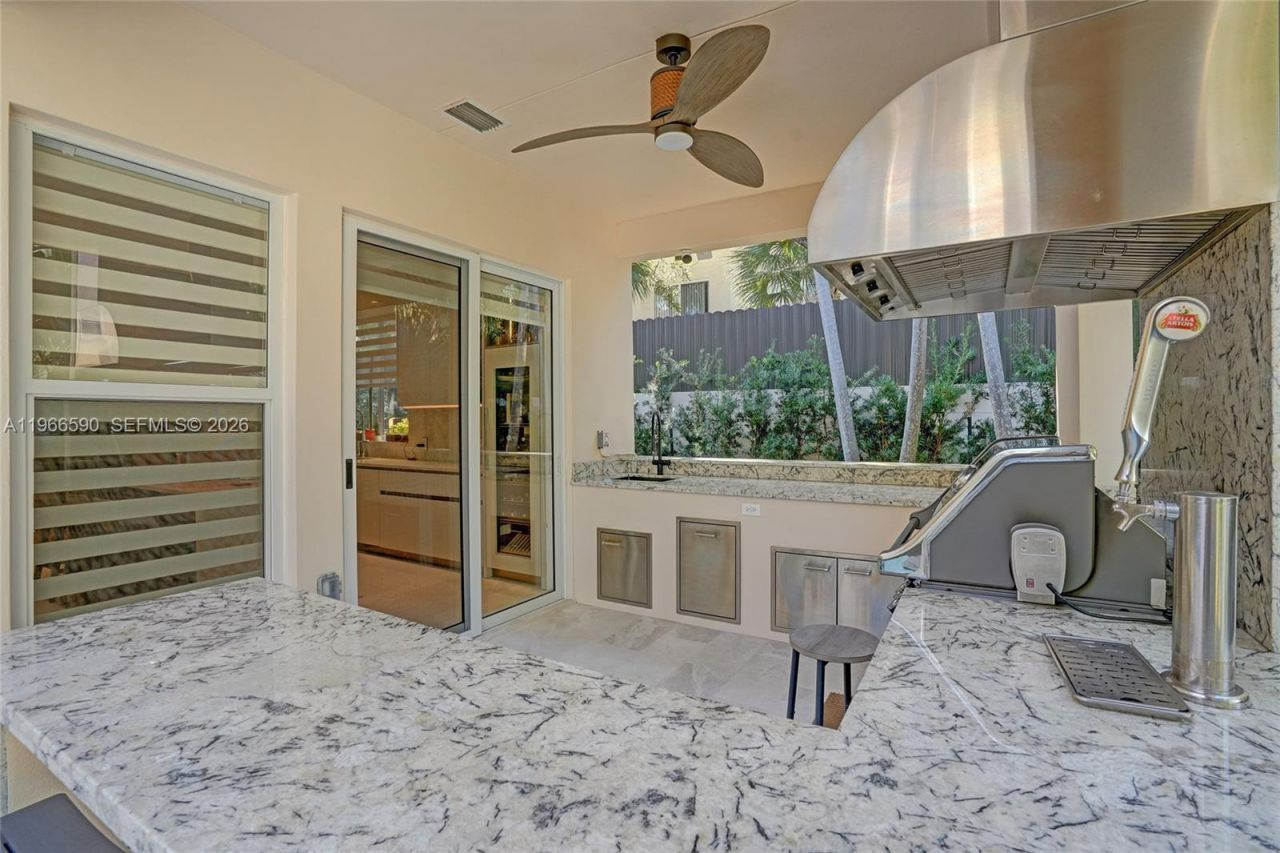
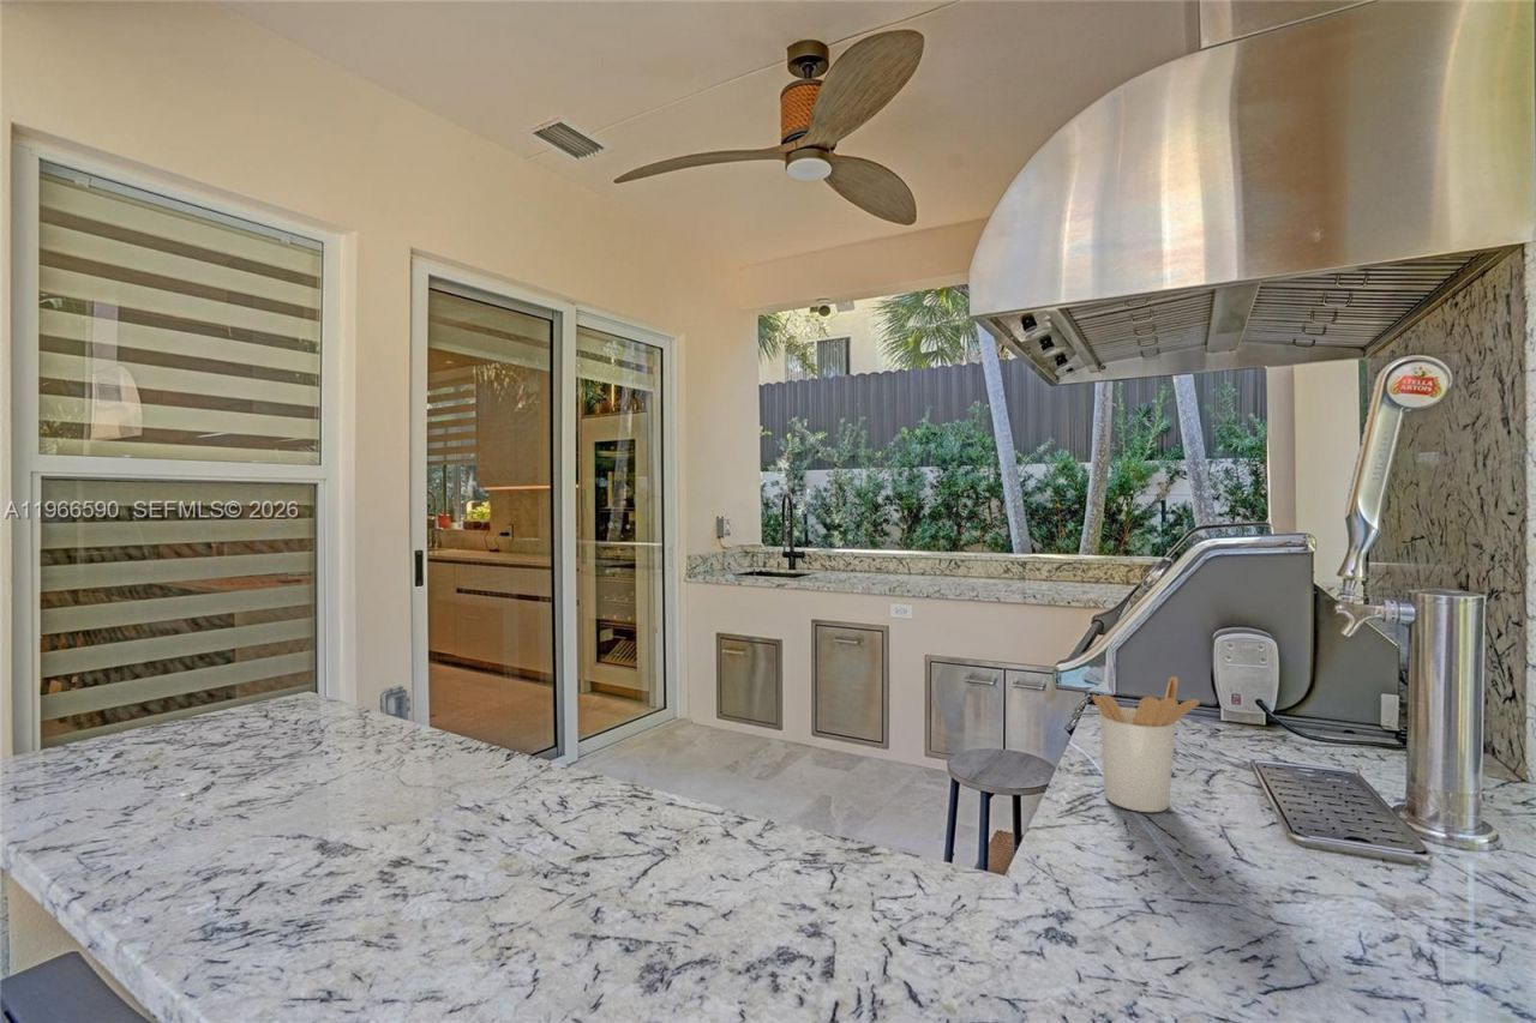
+ utensil holder [1091,675,1201,813]
